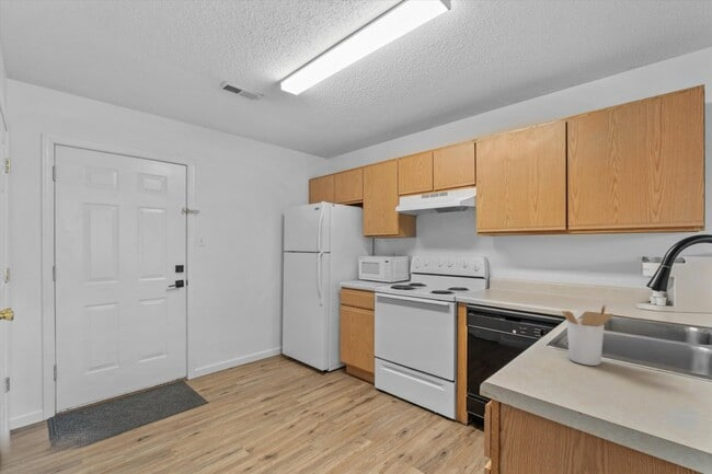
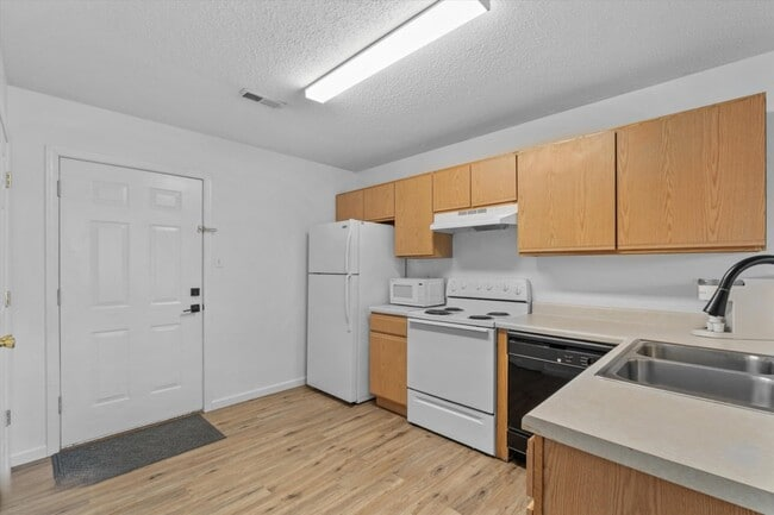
- utensil holder [561,303,615,367]
